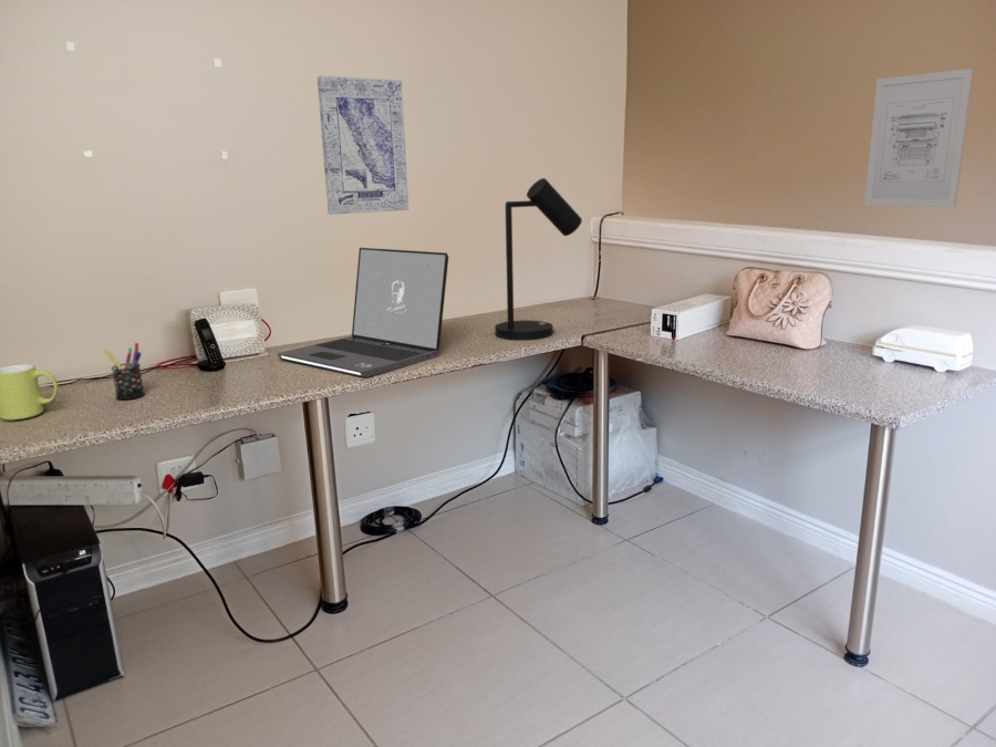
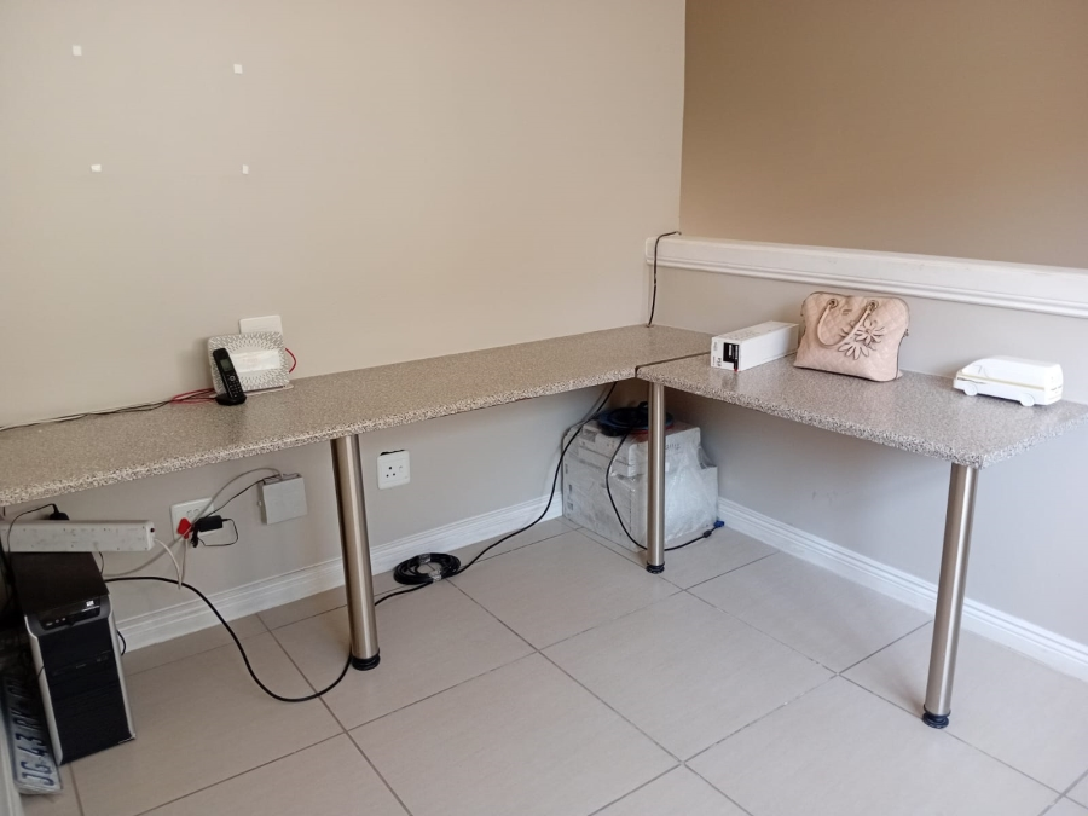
- wall art [317,75,409,216]
- mug [0,363,60,422]
- pen holder [103,342,146,401]
- wall art [863,68,975,208]
- desk lamp [494,177,583,341]
- laptop [277,247,449,378]
